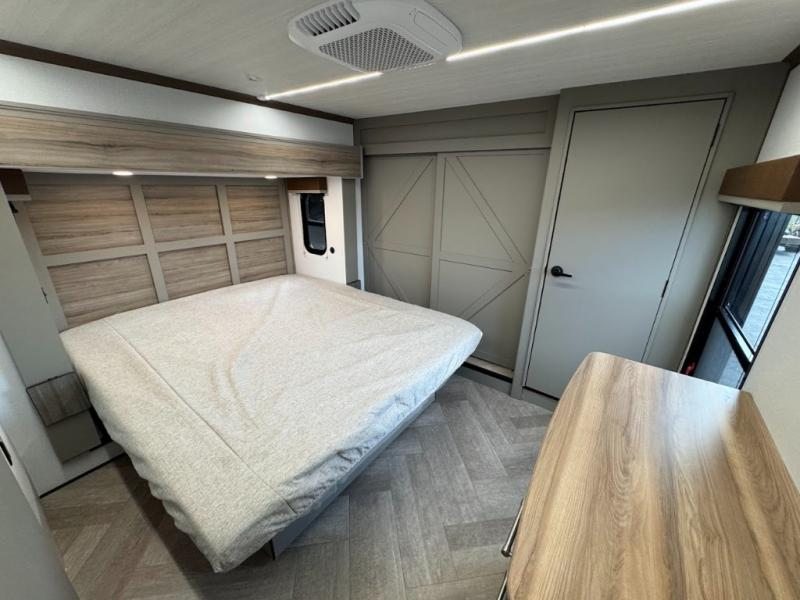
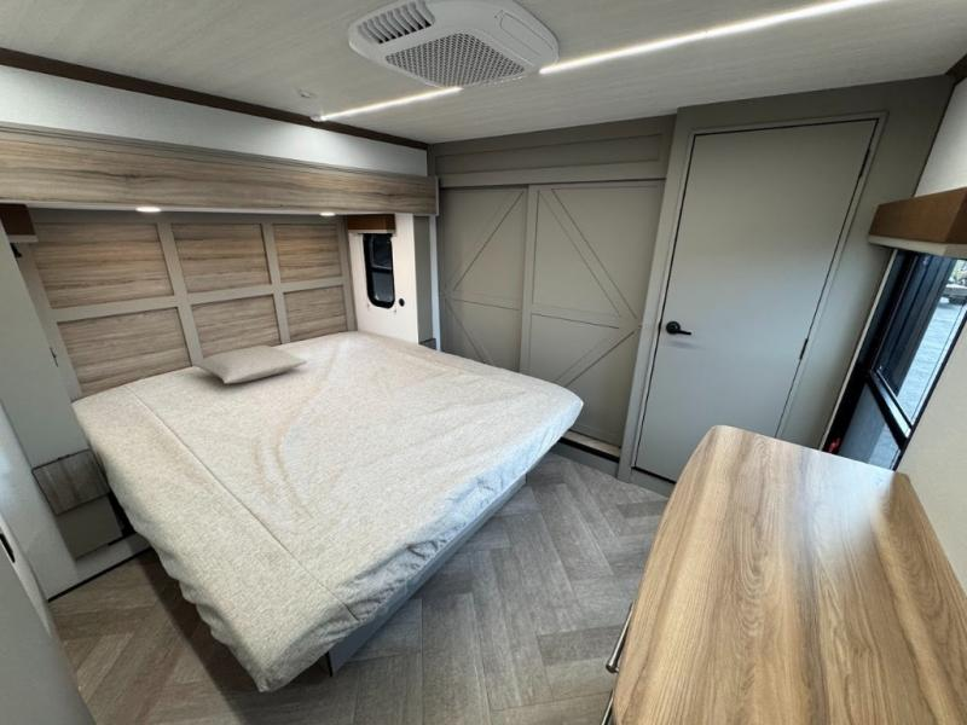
+ pillow [191,344,308,384]
